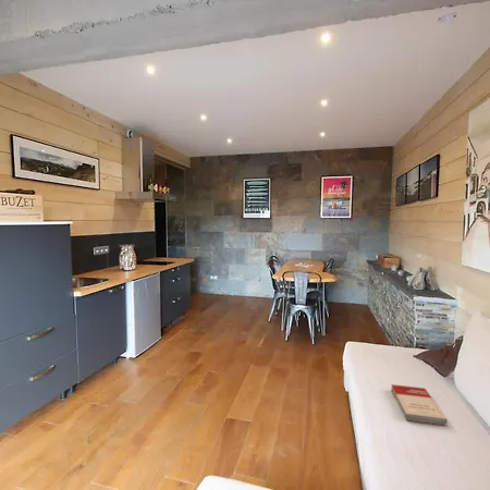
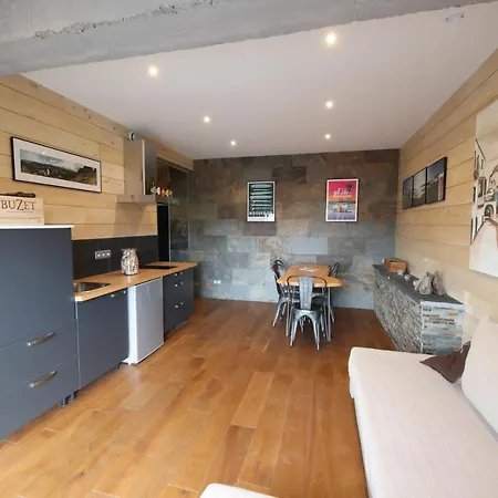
- book [390,383,449,426]
